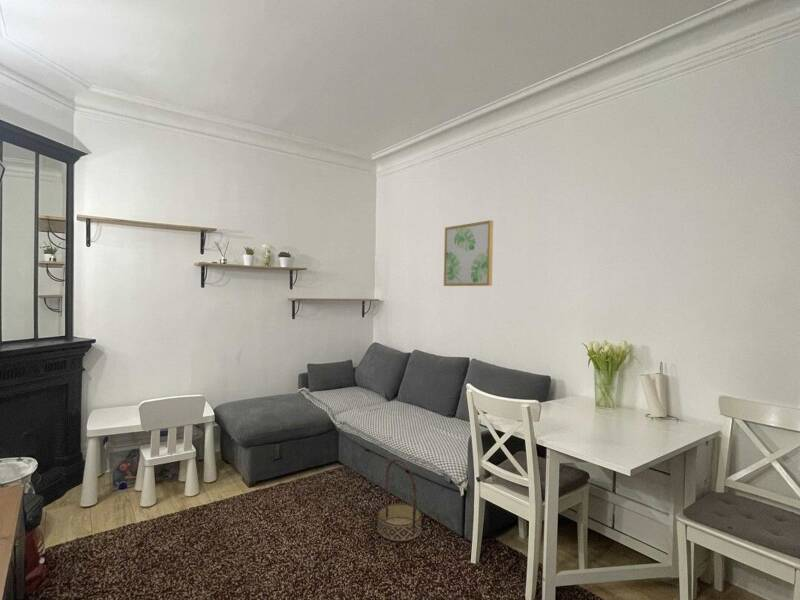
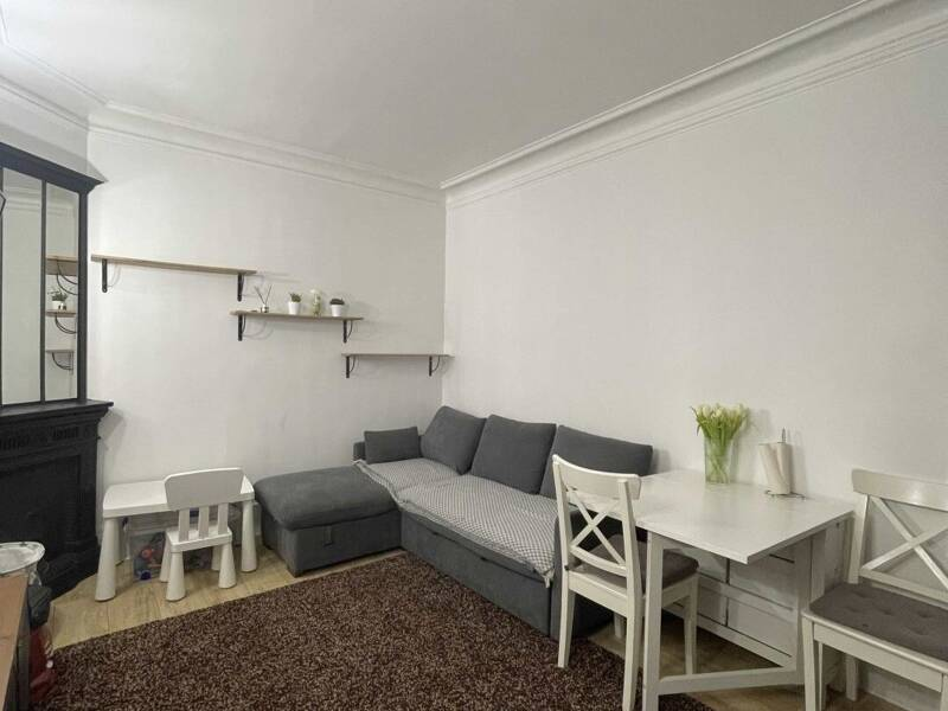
- basket [376,458,423,542]
- wall art [443,219,494,287]
